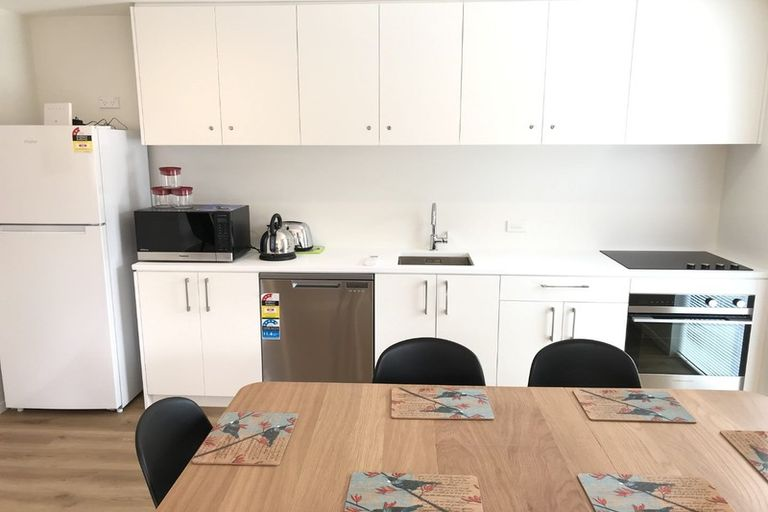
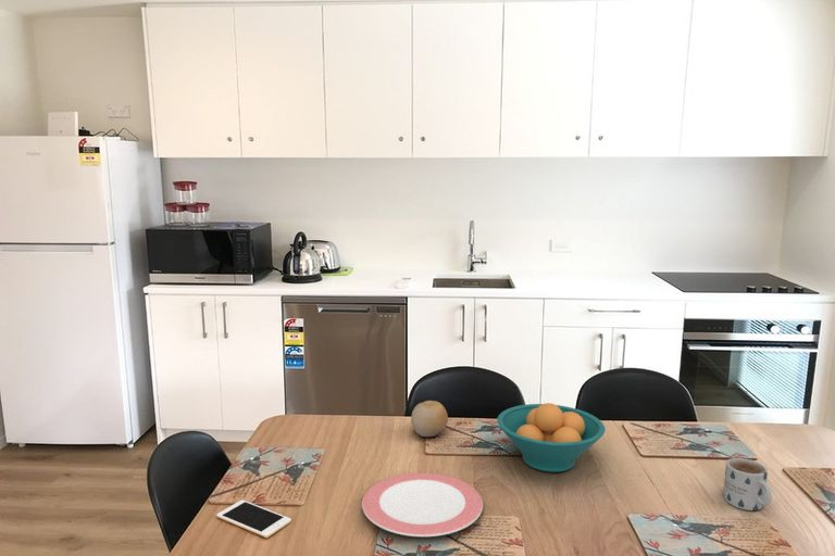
+ cell phone [215,500,292,539]
+ fruit bowl [496,402,607,473]
+ mug [723,457,773,511]
+ plate [361,471,484,538]
+ fruit [410,400,449,438]
